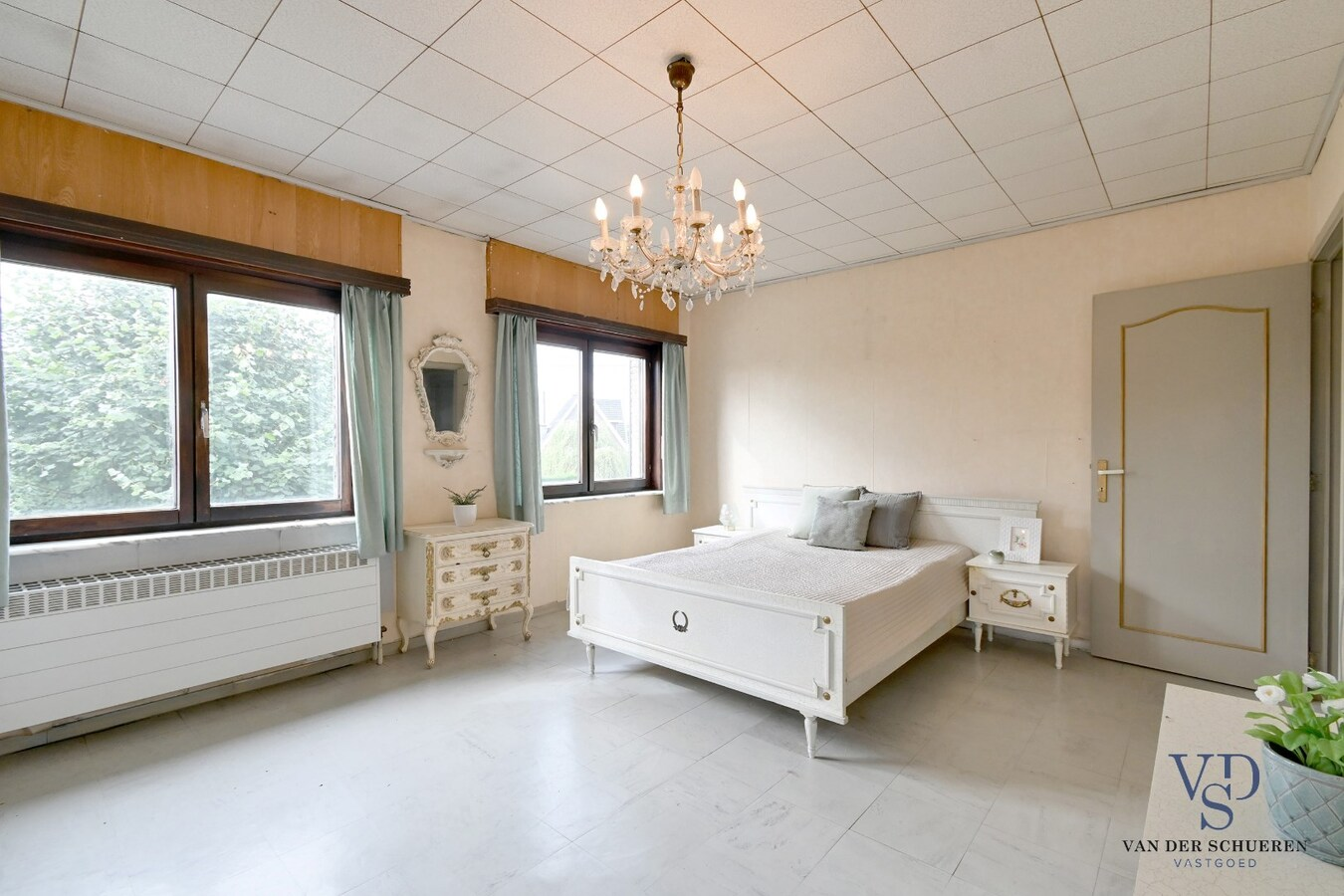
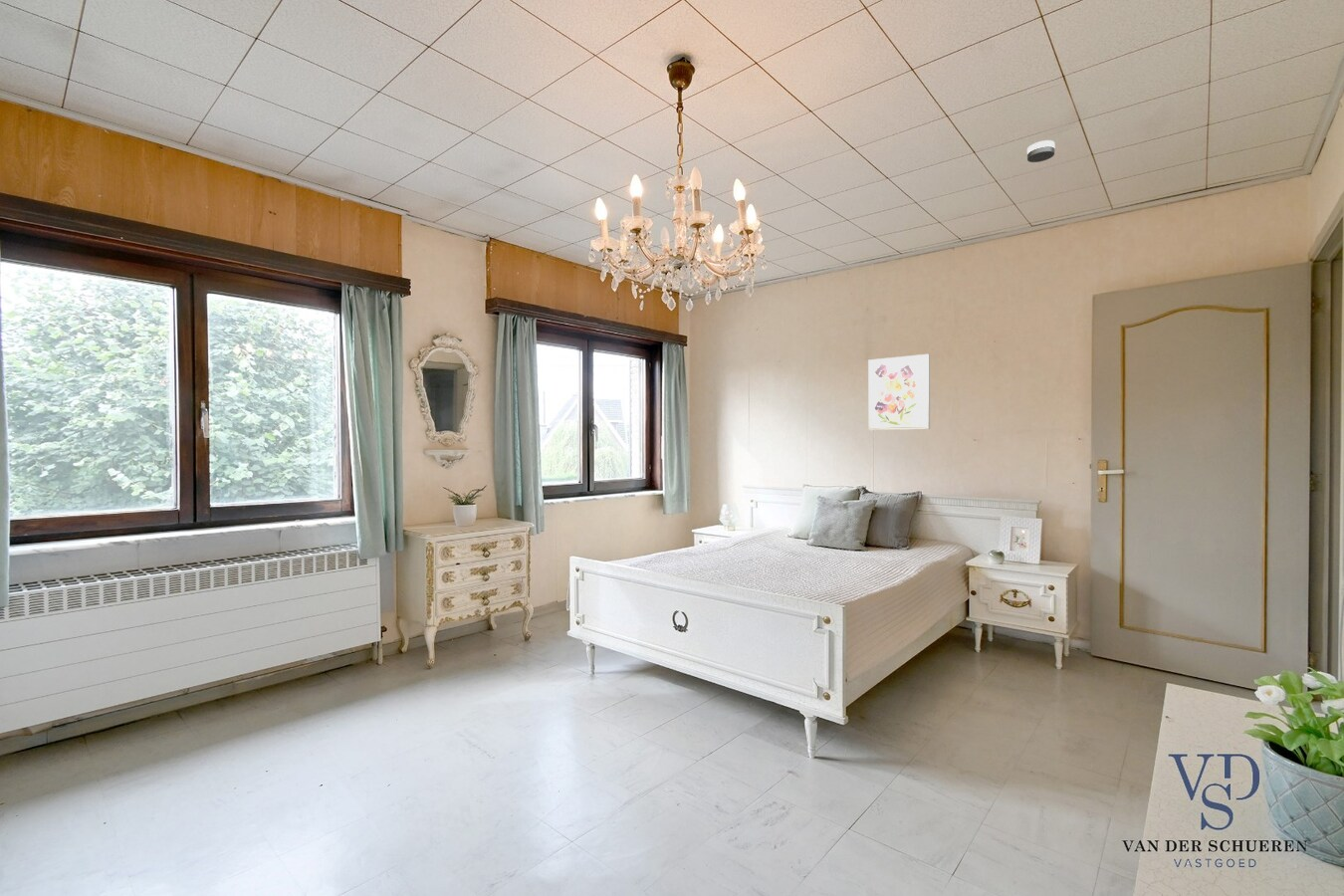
+ wall art [867,353,931,431]
+ smoke detector [1026,139,1055,163]
